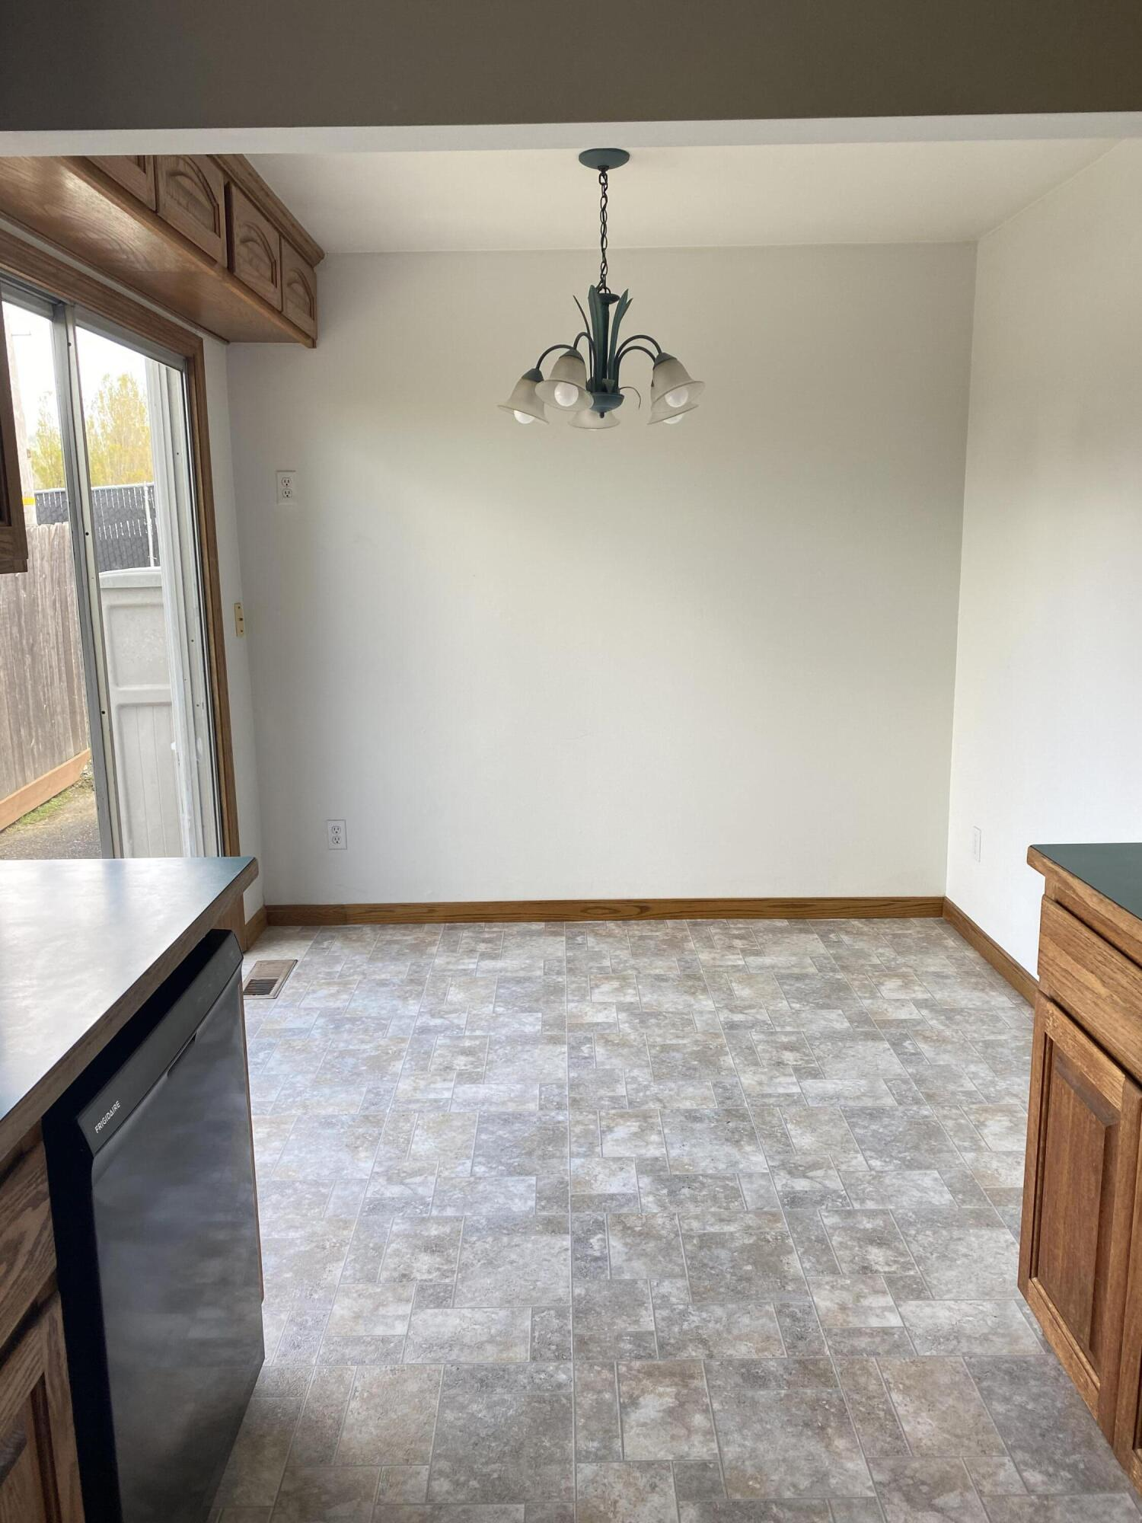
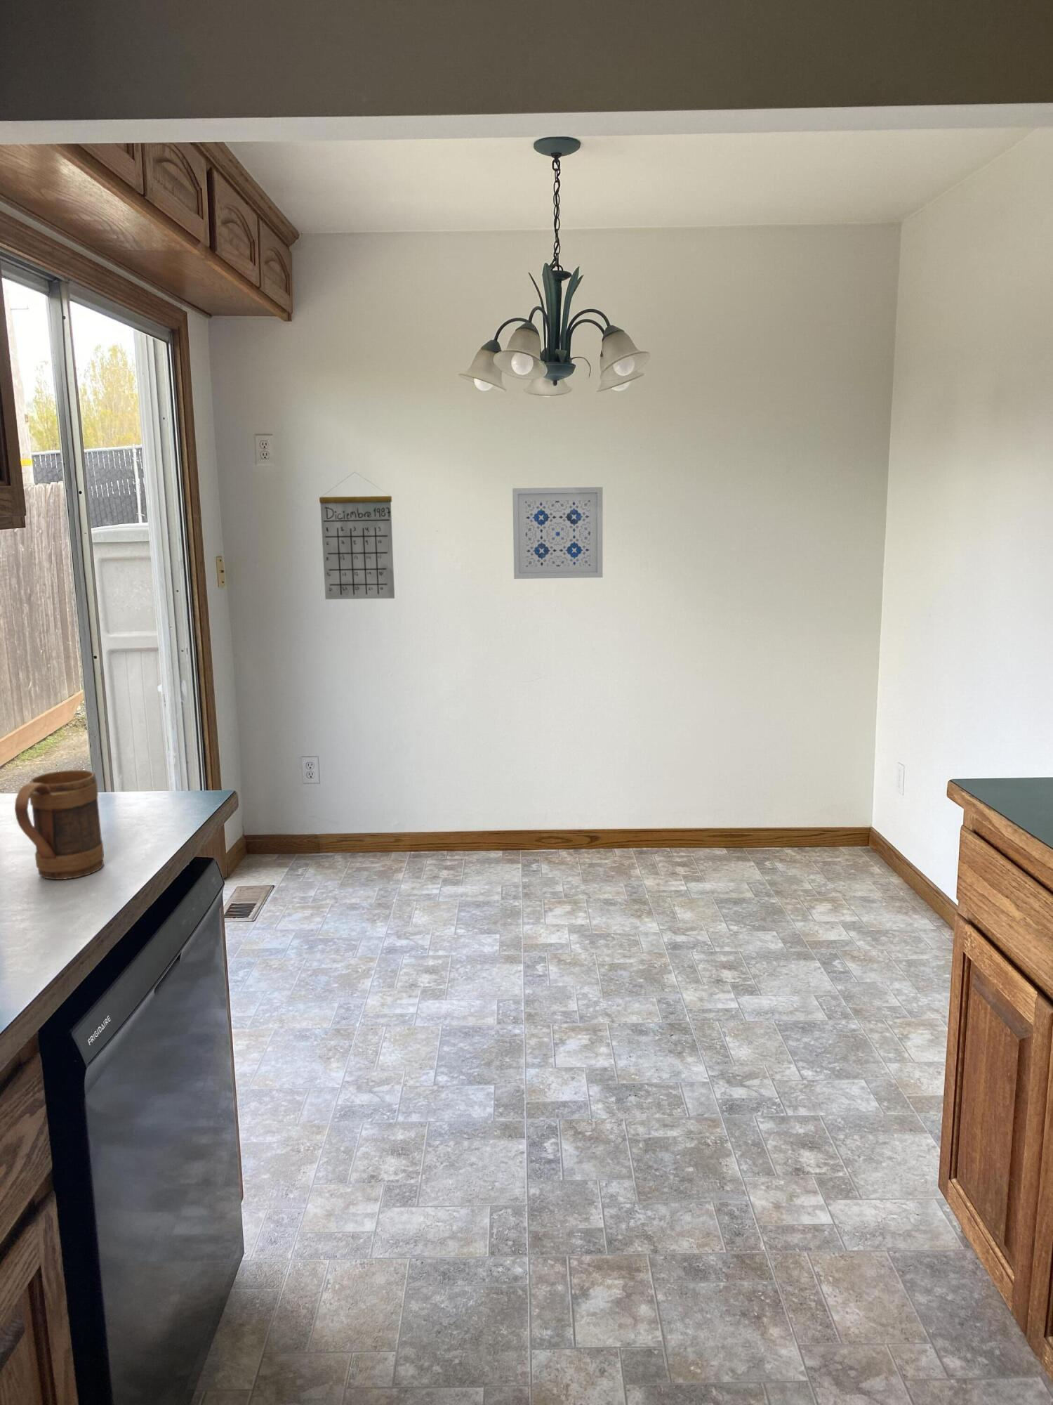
+ mug [14,769,105,881]
+ calendar [319,471,395,600]
+ wall art [512,486,603,580]
